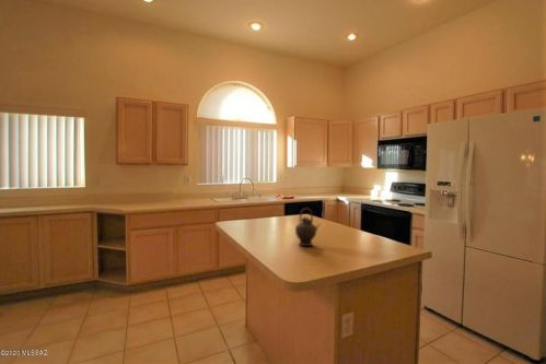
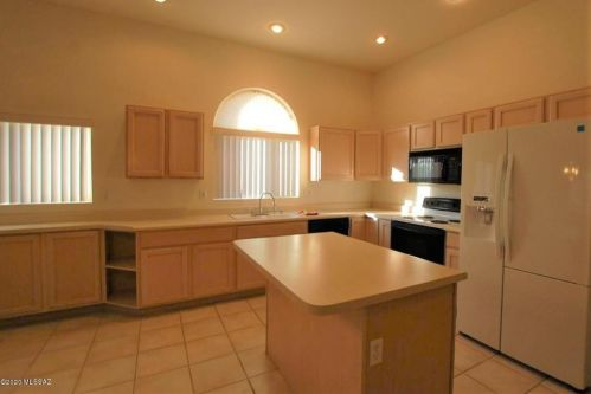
- teapot [294,207,322,247]
